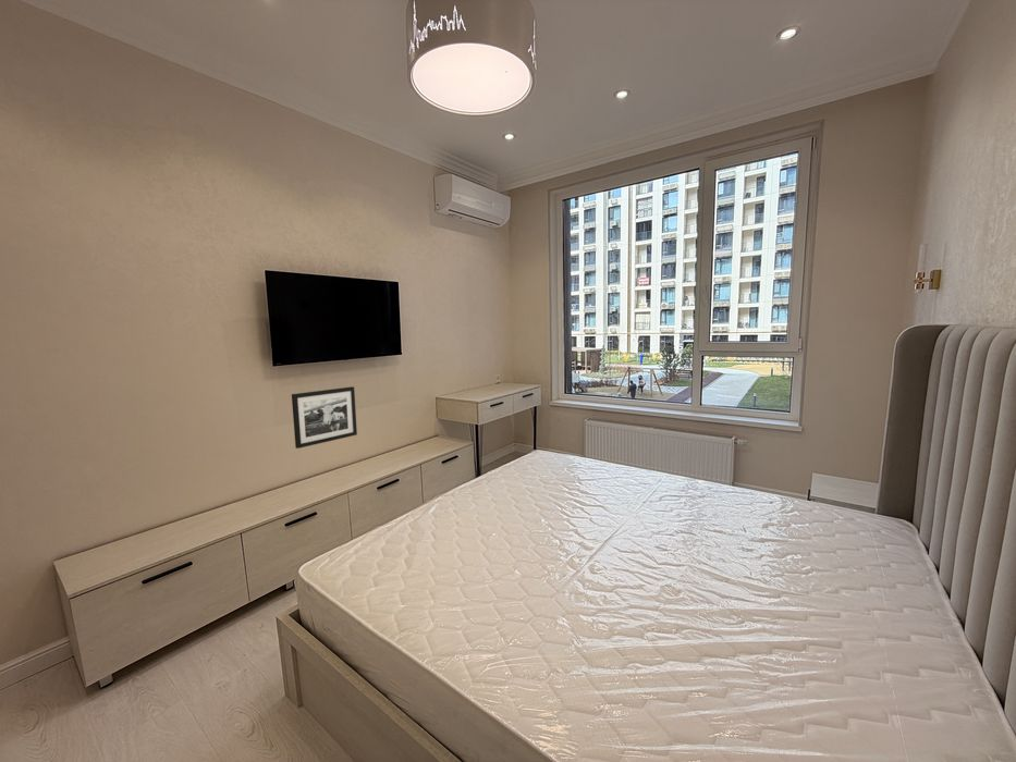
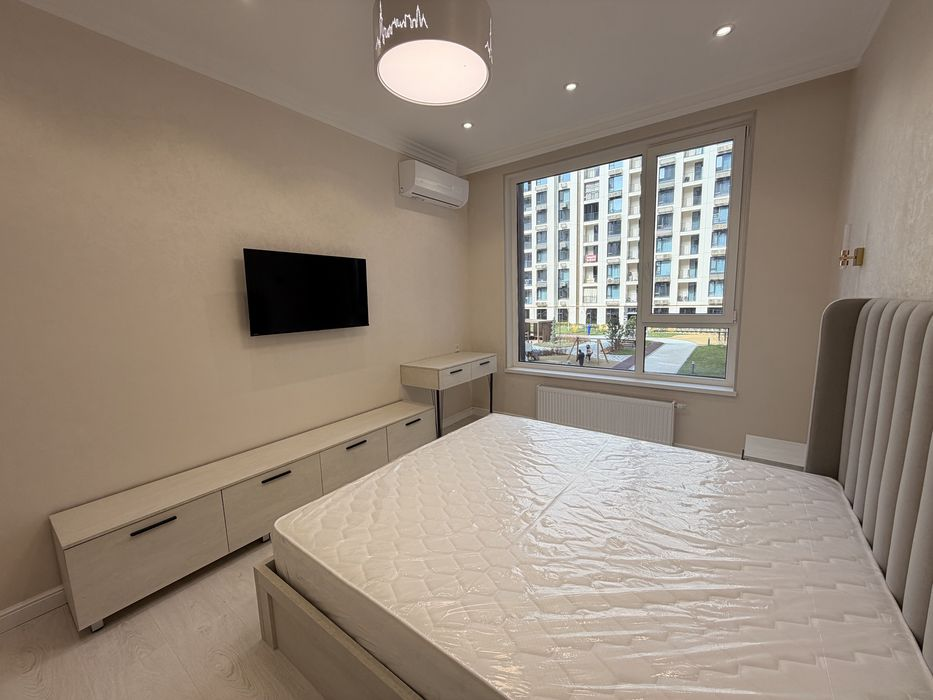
- picture frame [291,385,358,450]
